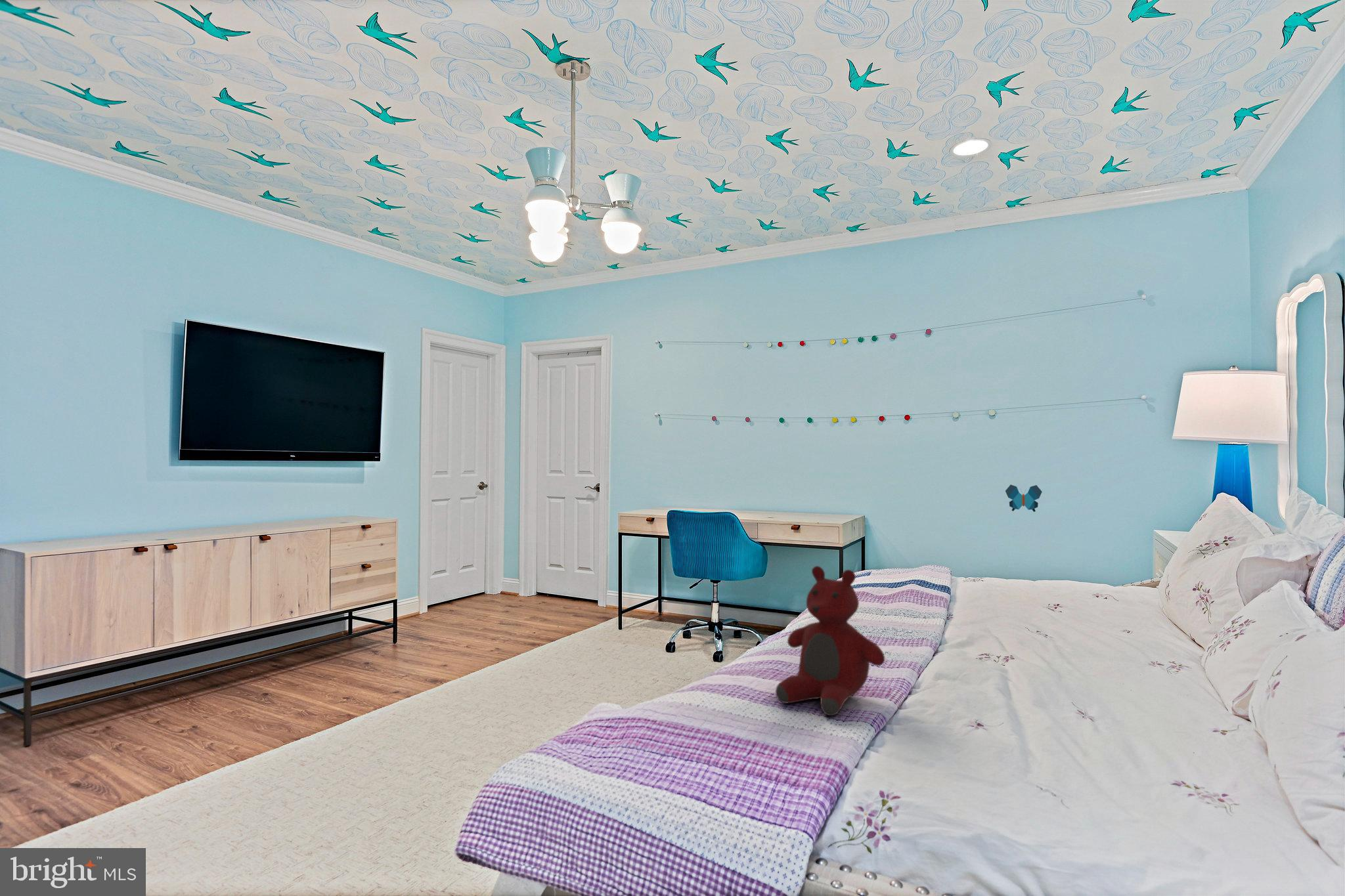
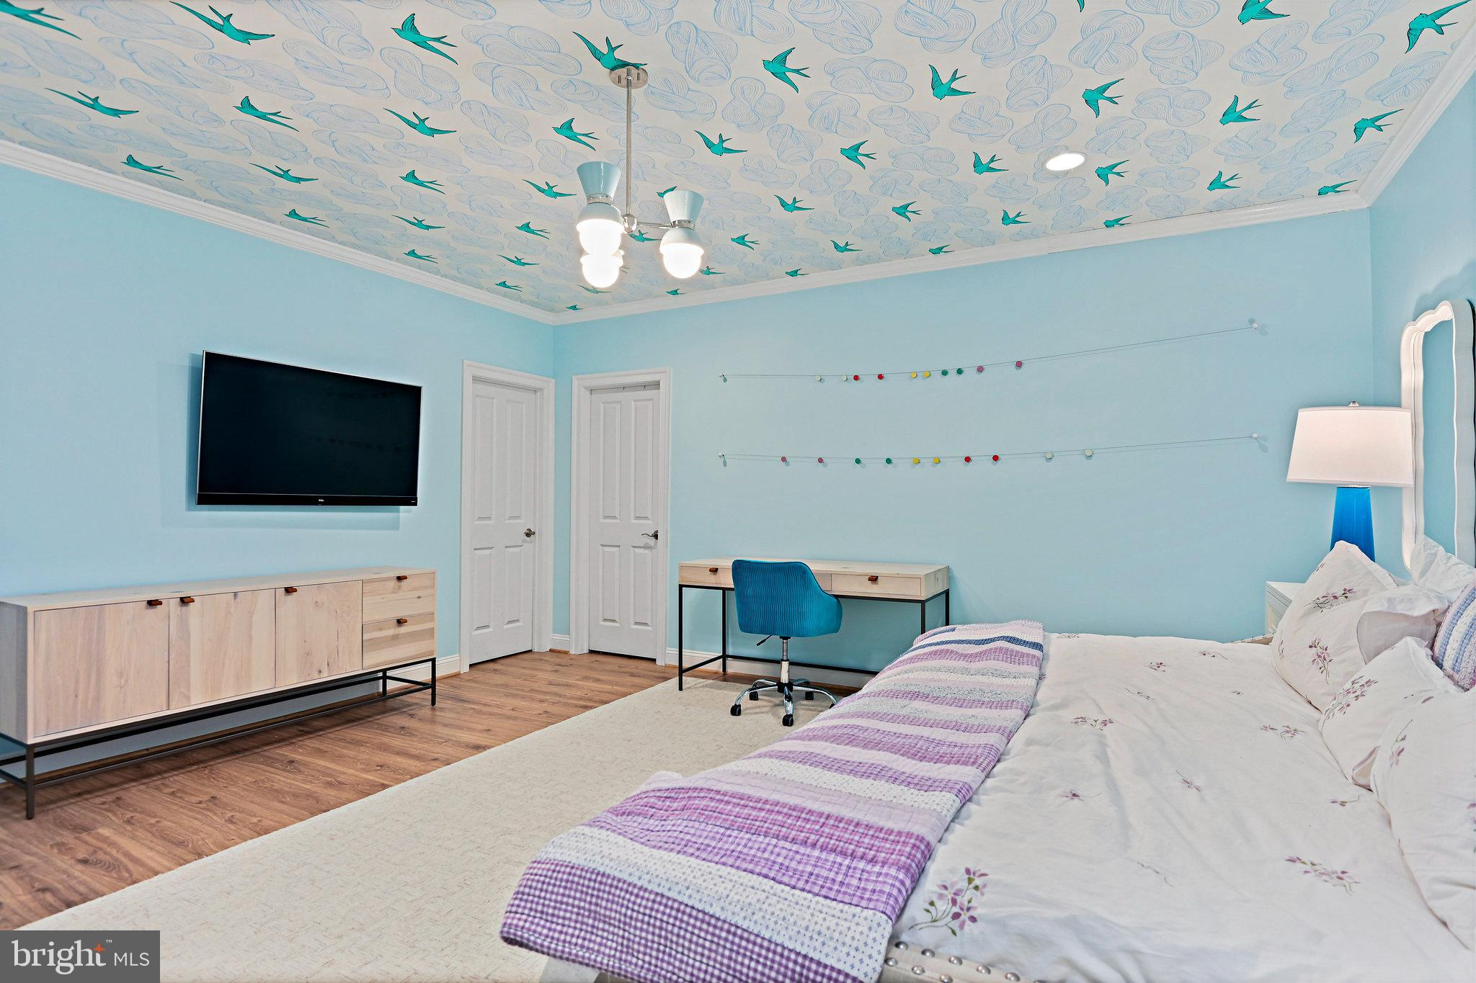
- decorative butterfly [1005,484,1043,512]
- teddy bear [775,565,885,716]
